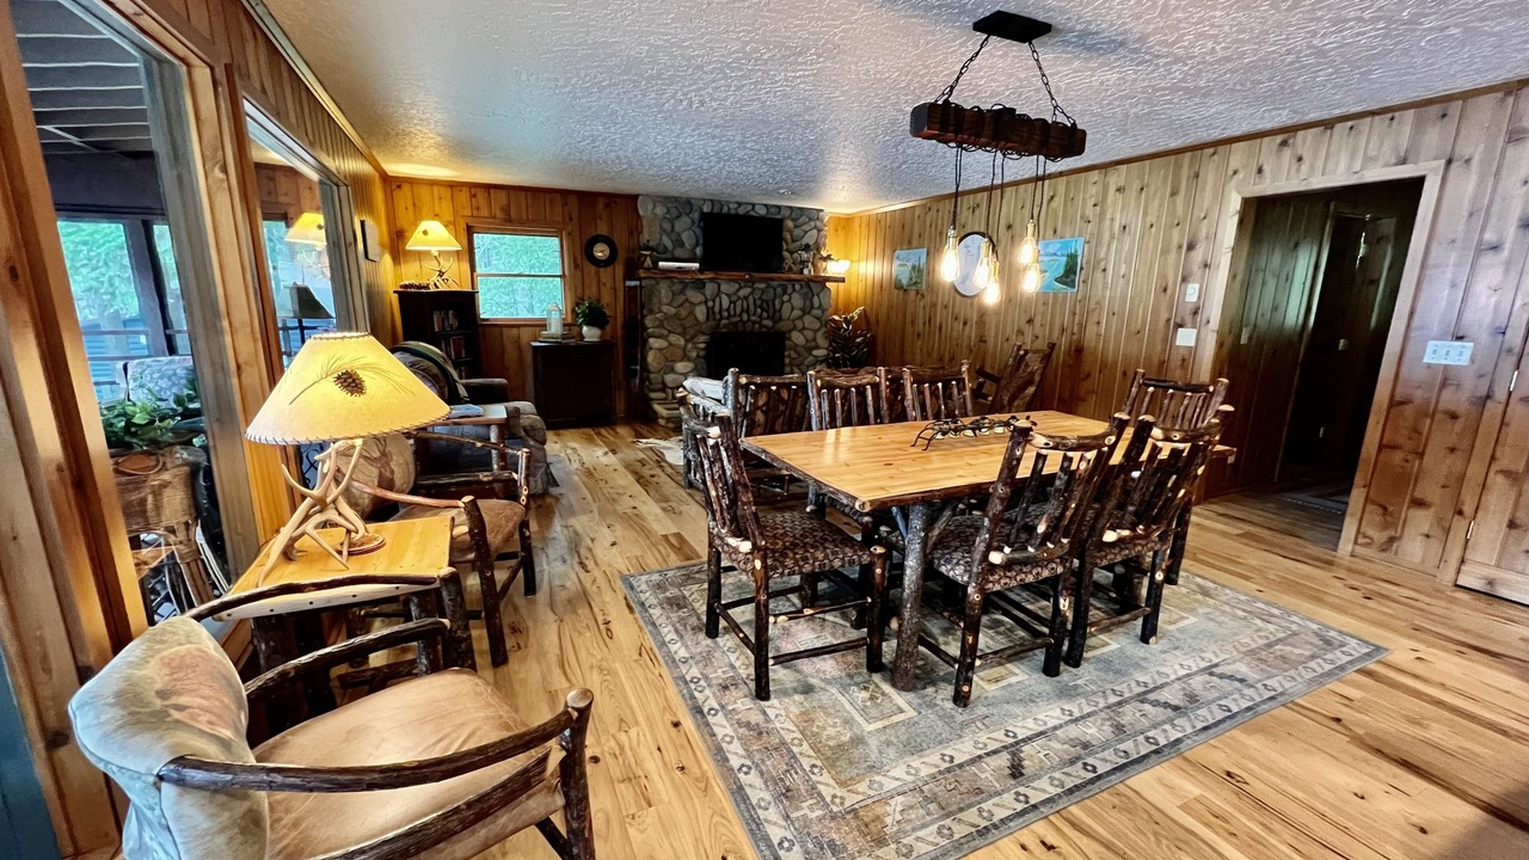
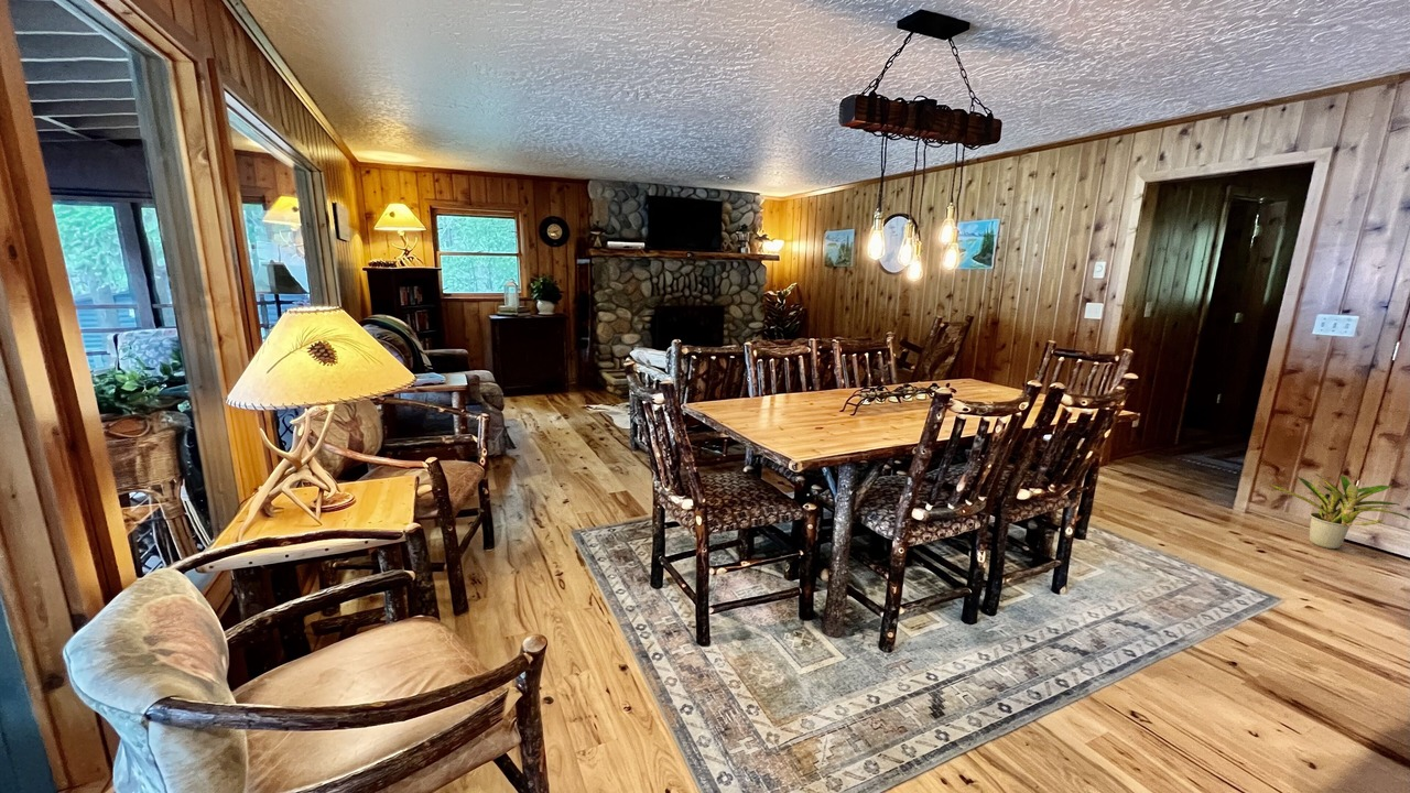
+ potted plant [1270,472,1410,550]
